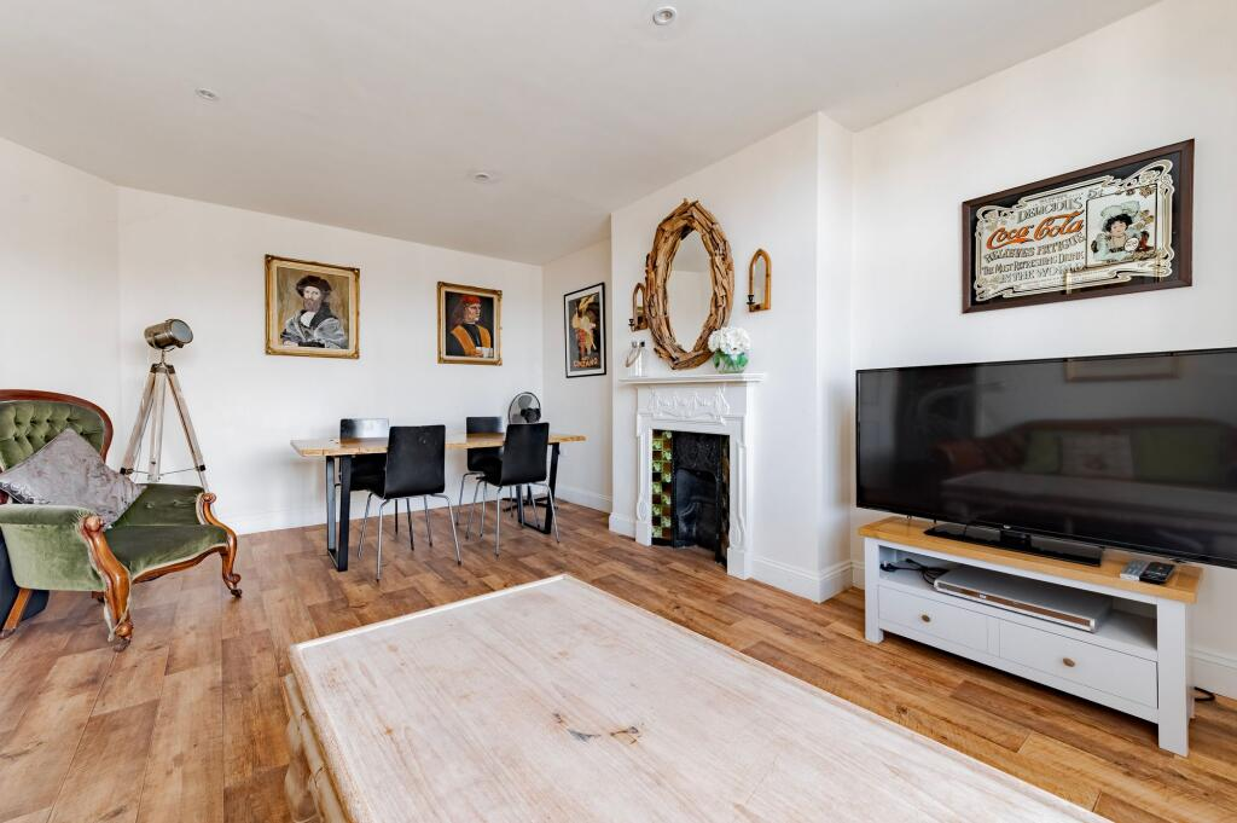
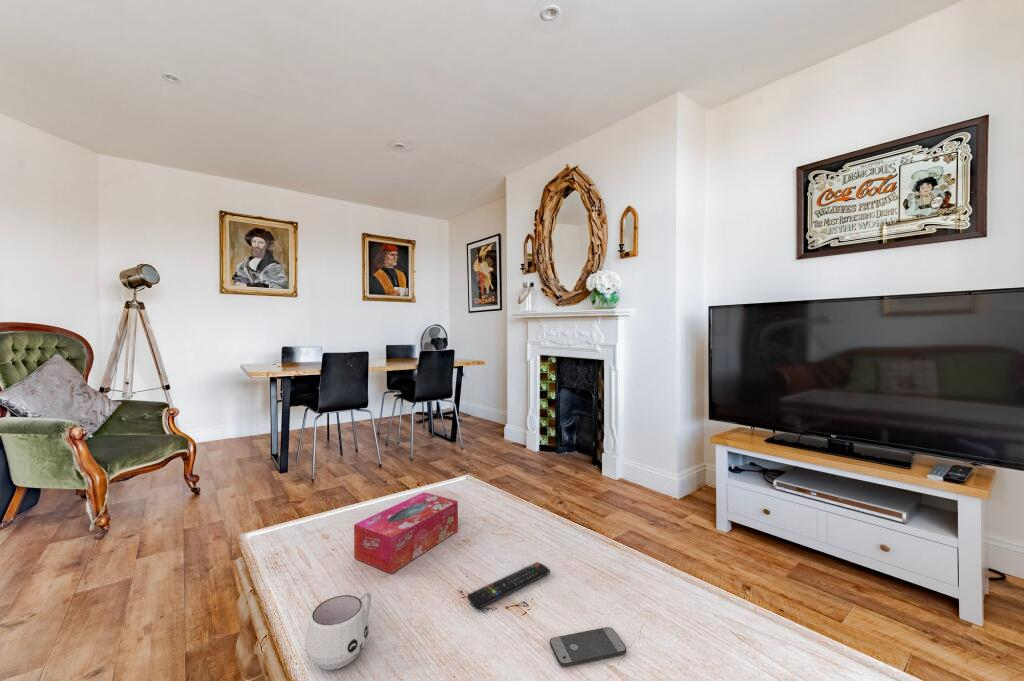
+ mug [304,591,372,671]
+ tissue box [353,491,459,575]
+ remote control [466,561,551,609]
+ smartphone [549,626,627,668]
